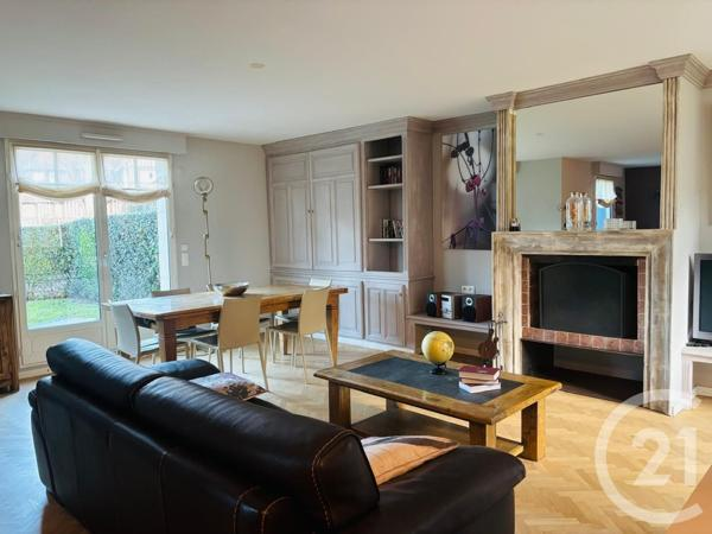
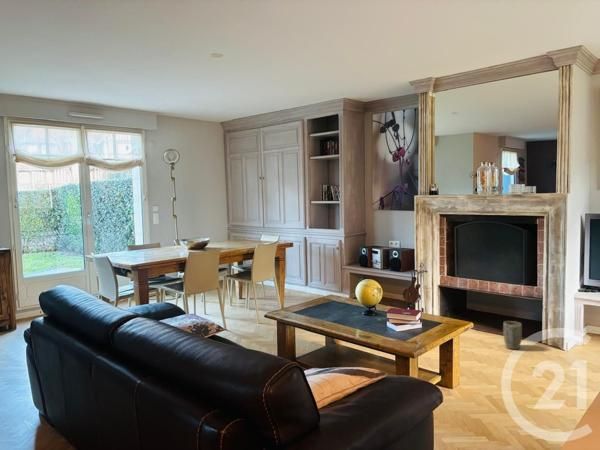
+ plant pot [502,320,523,350]
